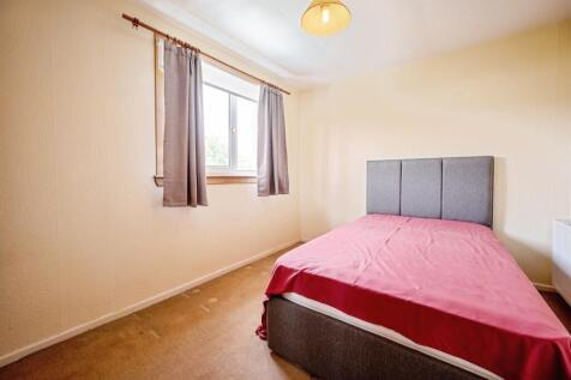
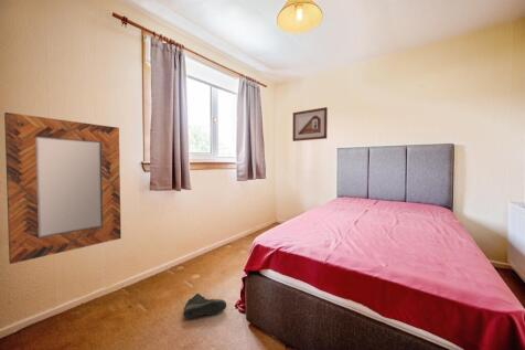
+ sneaker [182,293,227,320]
+ home mirror [3,112,122,265]
+ picture frame [291,106,329,142]
